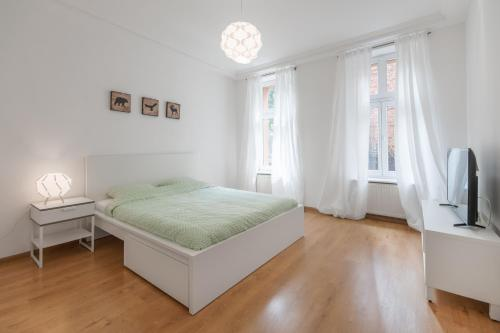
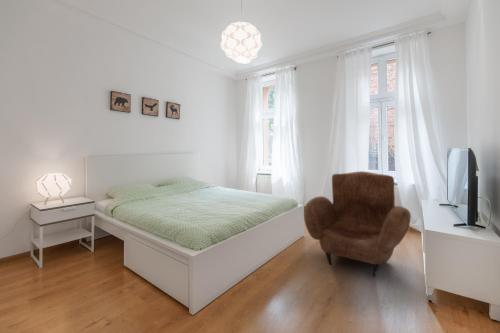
+ armchair [303,170,412,278]
